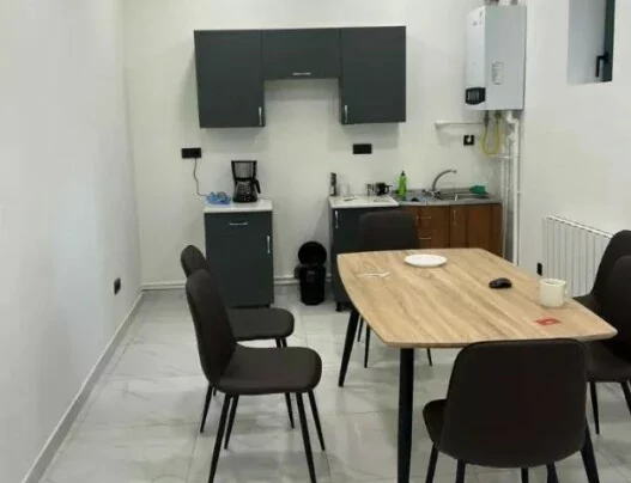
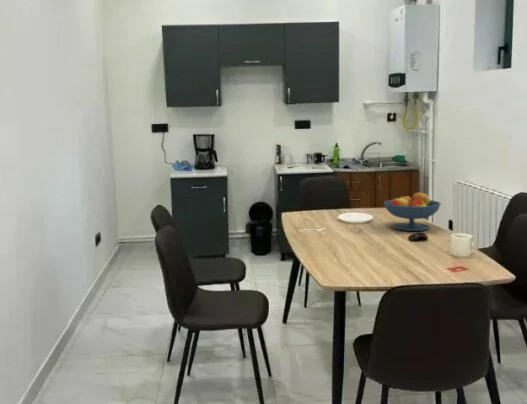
+ fruit bowl [383,191,442,232]
